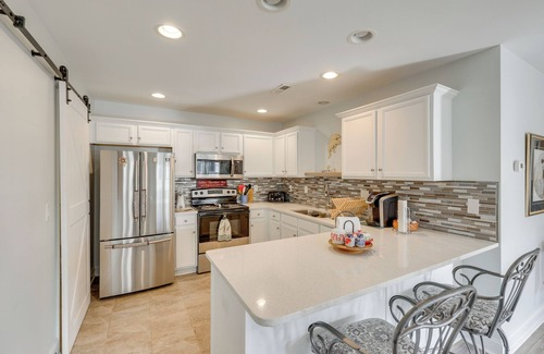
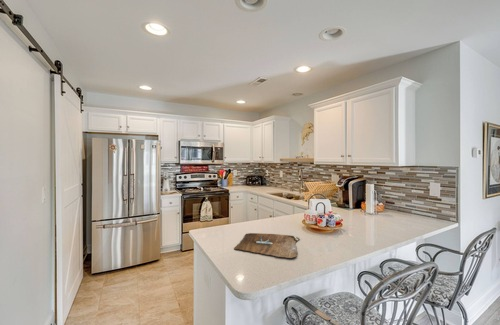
+ cutting board [233,232,300,259]
